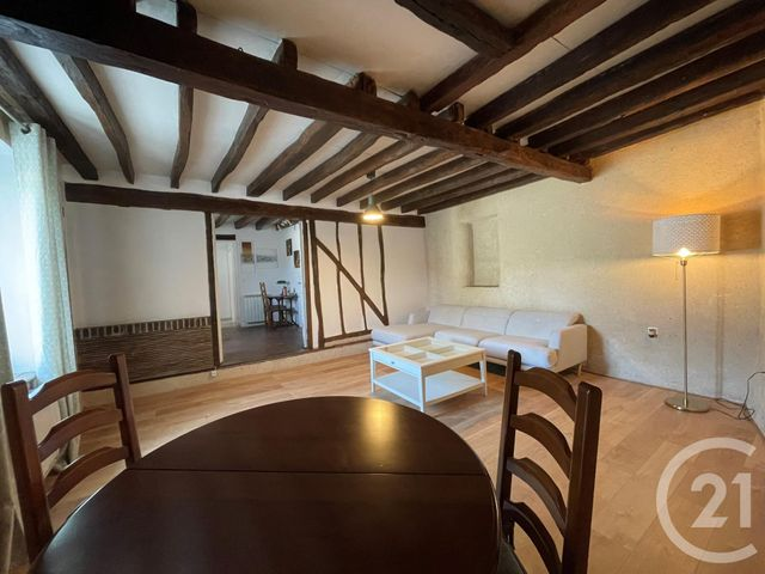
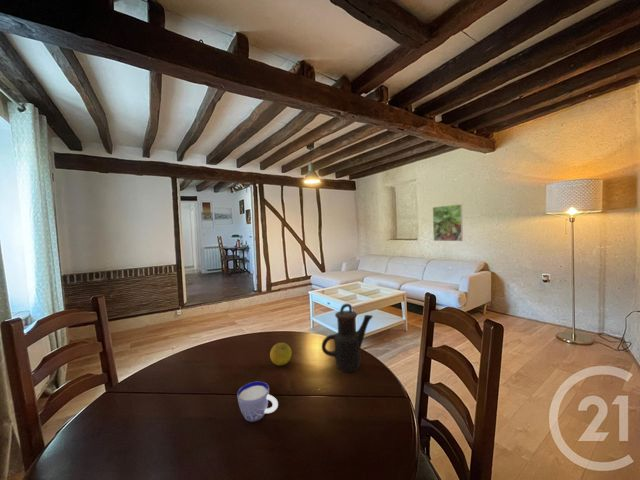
+ fruit [269,342,293,366]
+ cup [236,381,279,423]
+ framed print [432,203,464,242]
+ teapot [321,303,374,373]
